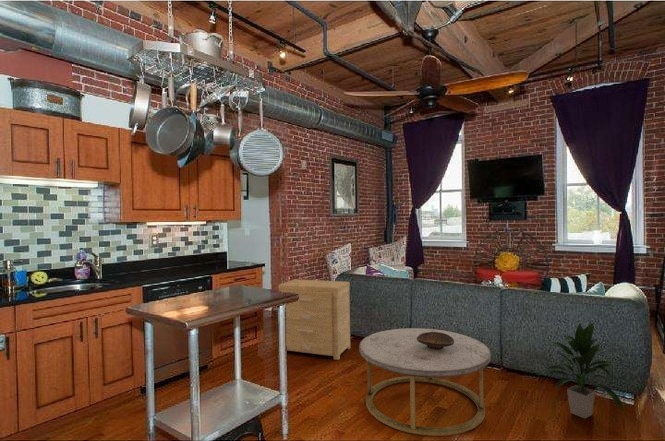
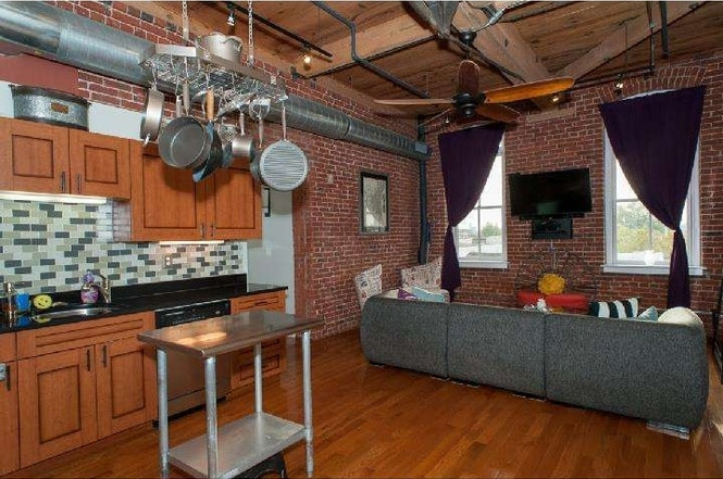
- coffee table [358,327,492,437]
- side table [277,278,351,361]
- decorative bowl [417,332,454,350]
- indoor plant [542,321,625,420]
